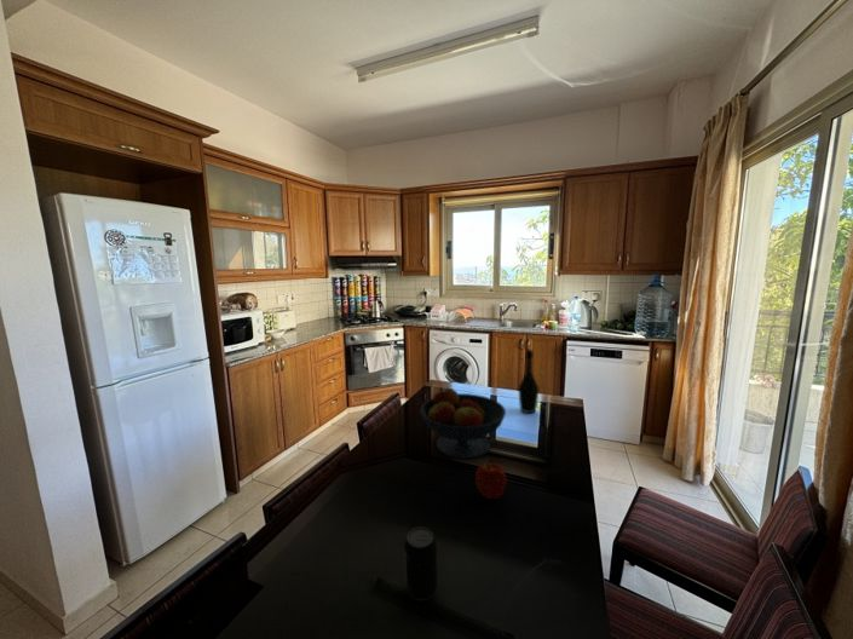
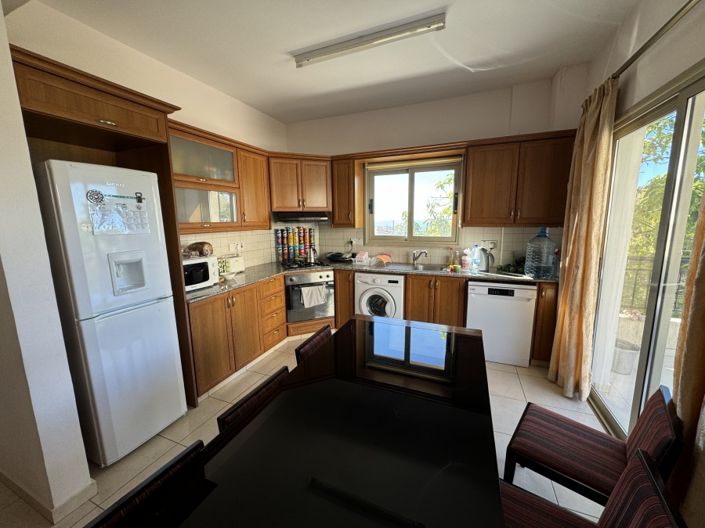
- fruit bowl [419,386,507,460]
- apple [474,461,507,500]
- wine bottle [517,349,540,414]
- beverage can [403,525,438,601]
